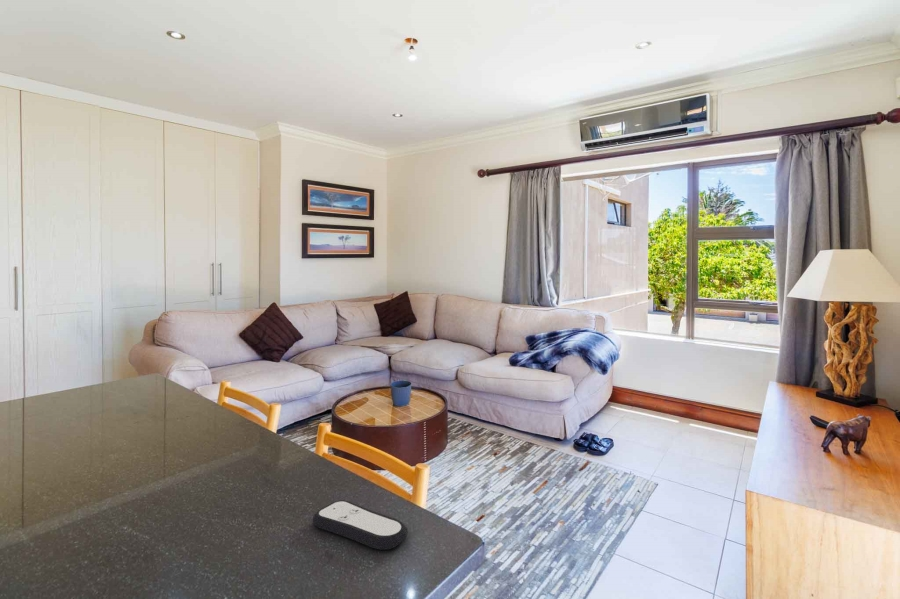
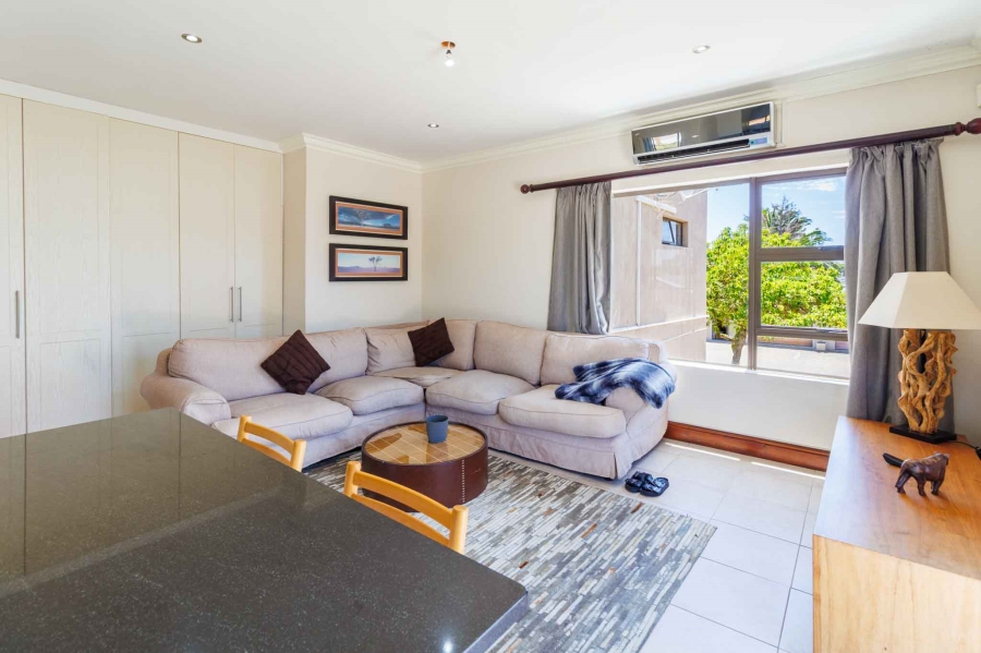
- remote control [312,499,409,551]
